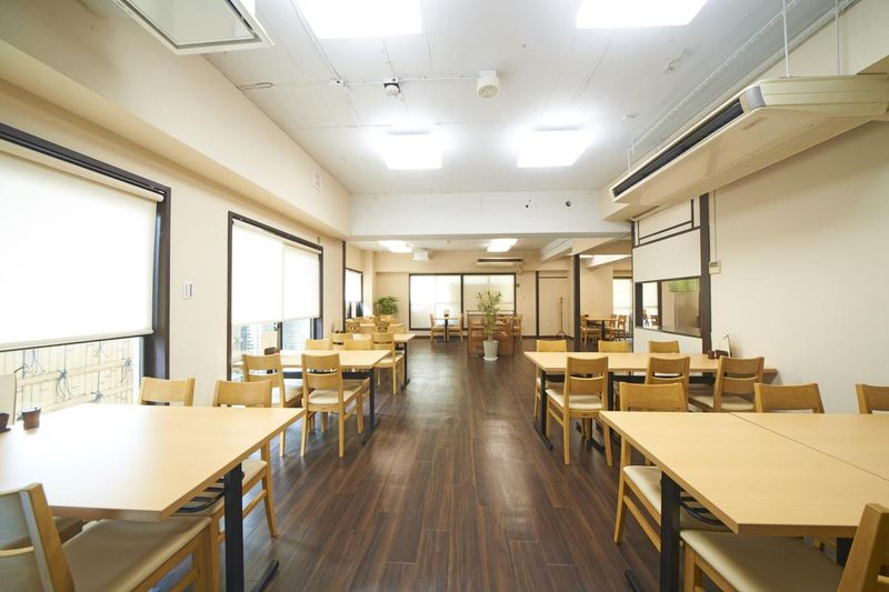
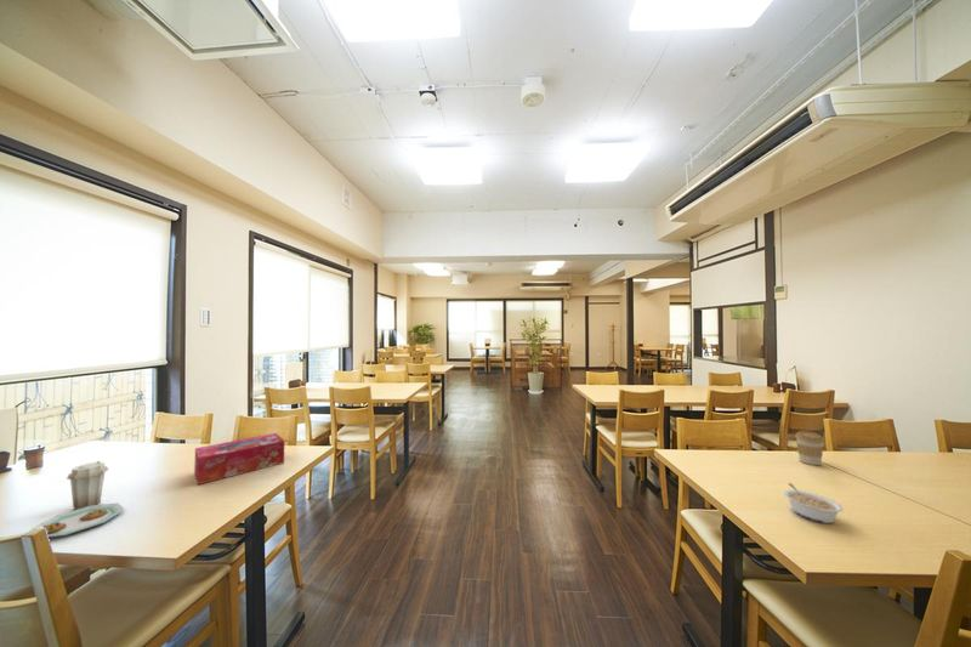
+ plate [30,460,125,538]
+ coffee cup [794,430,825,466]
+ tissue box [193,432,285,486]
+ legume [783,482,845,524]
